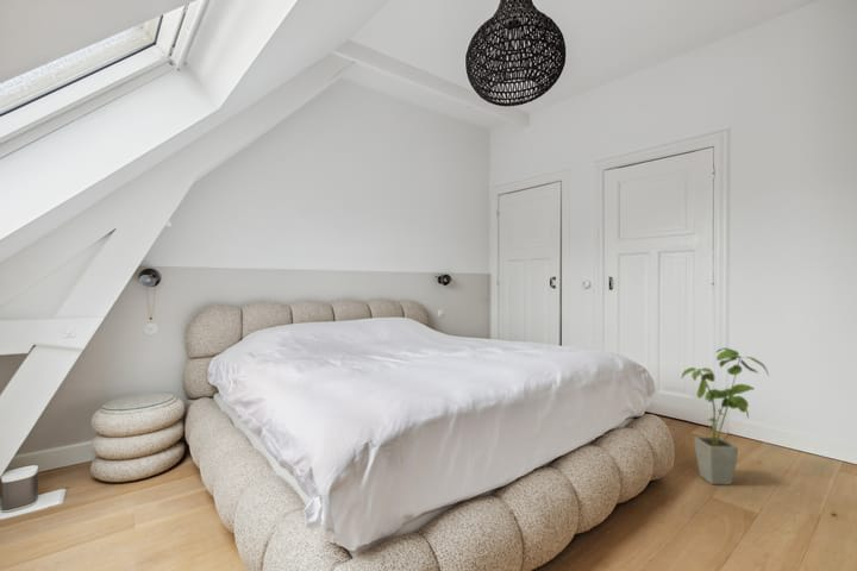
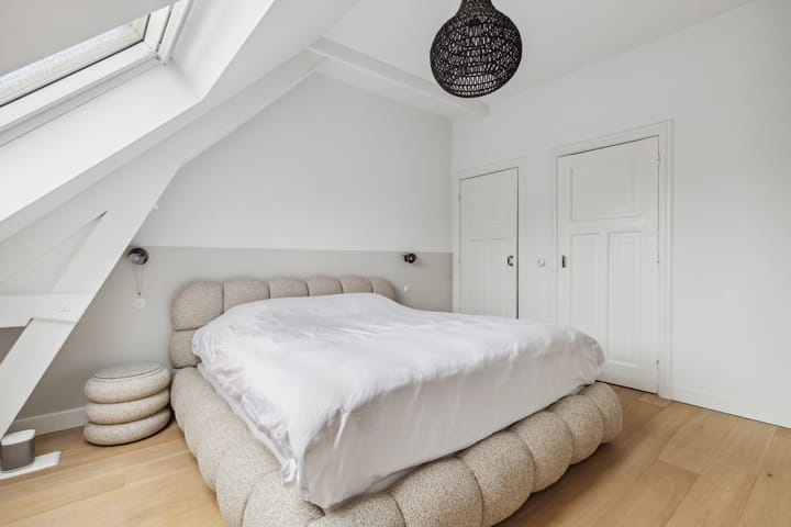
- house plant [680,346,770,487]
